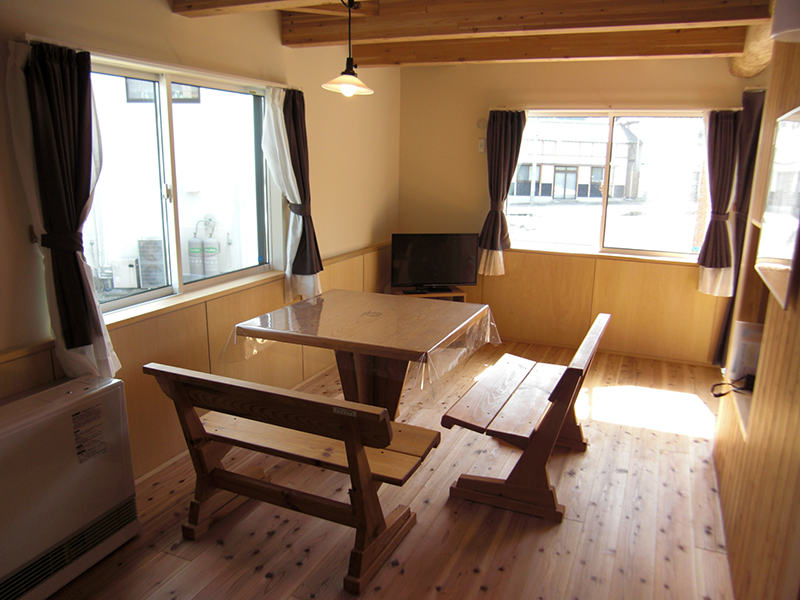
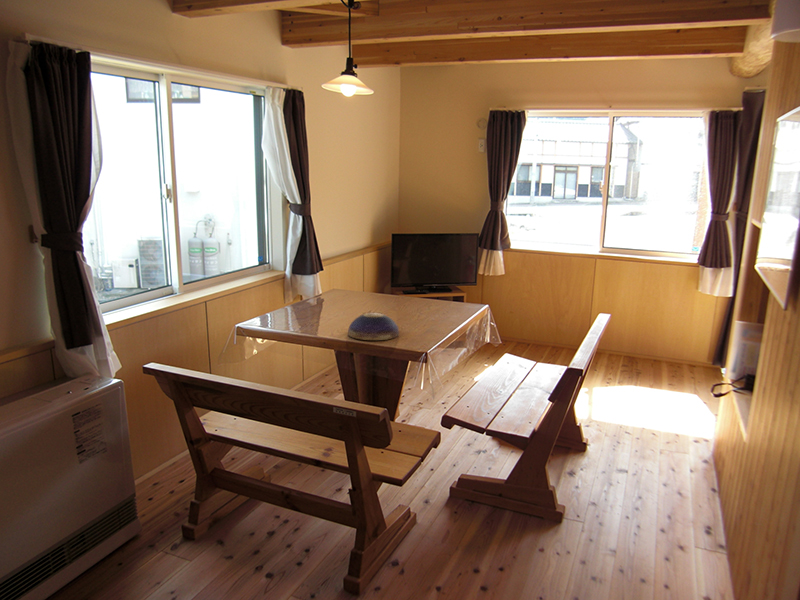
+ decorative bowl [347,312,400,341]
